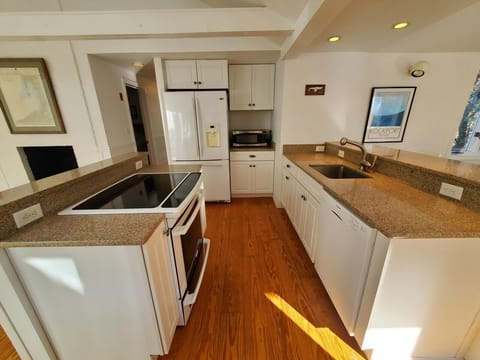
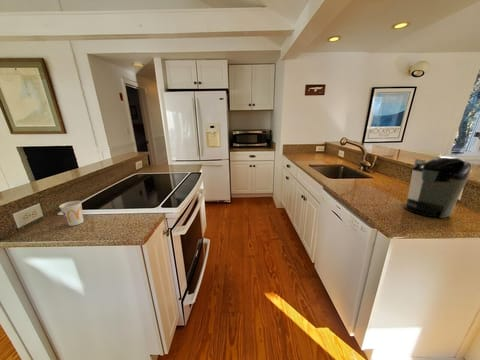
+ cup [58,200,84,227]
+ coffee maker [404,155,472,219]
